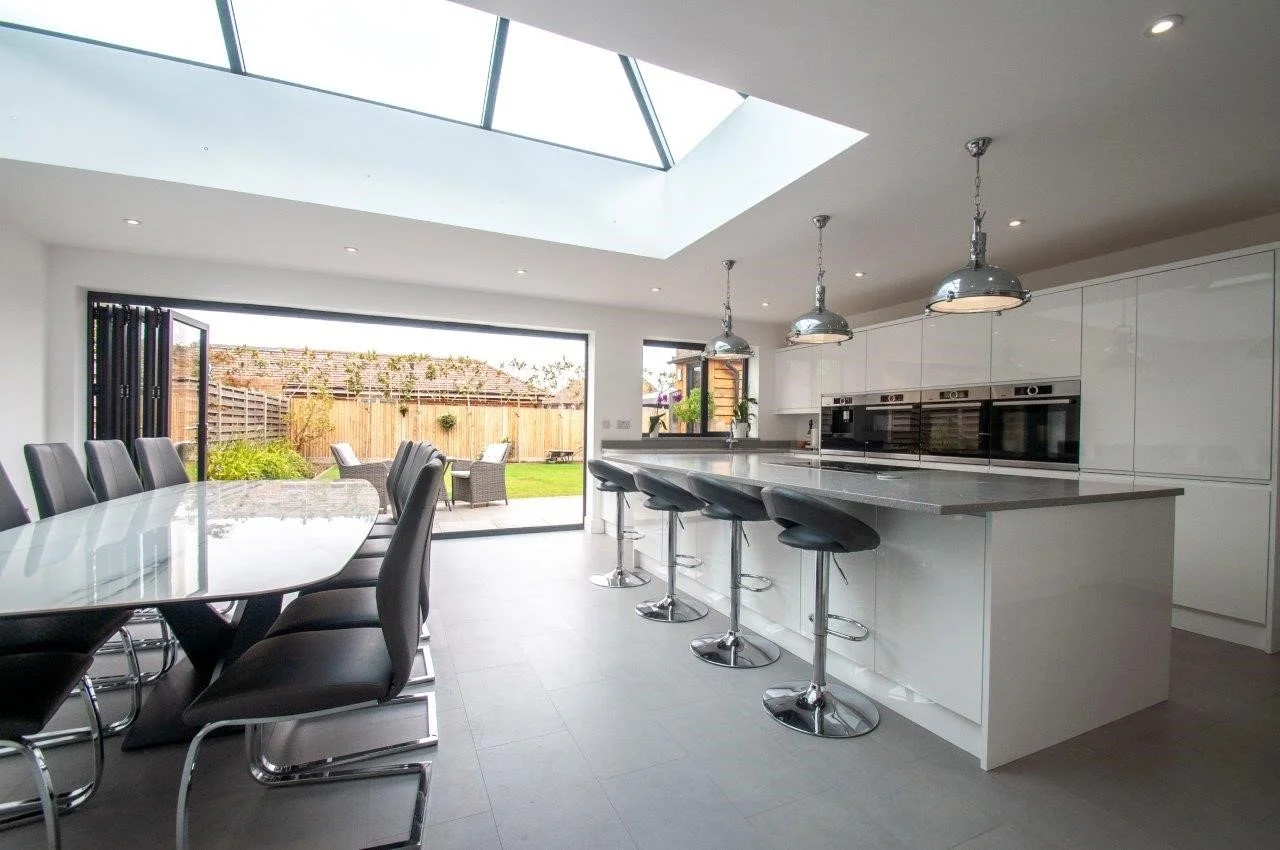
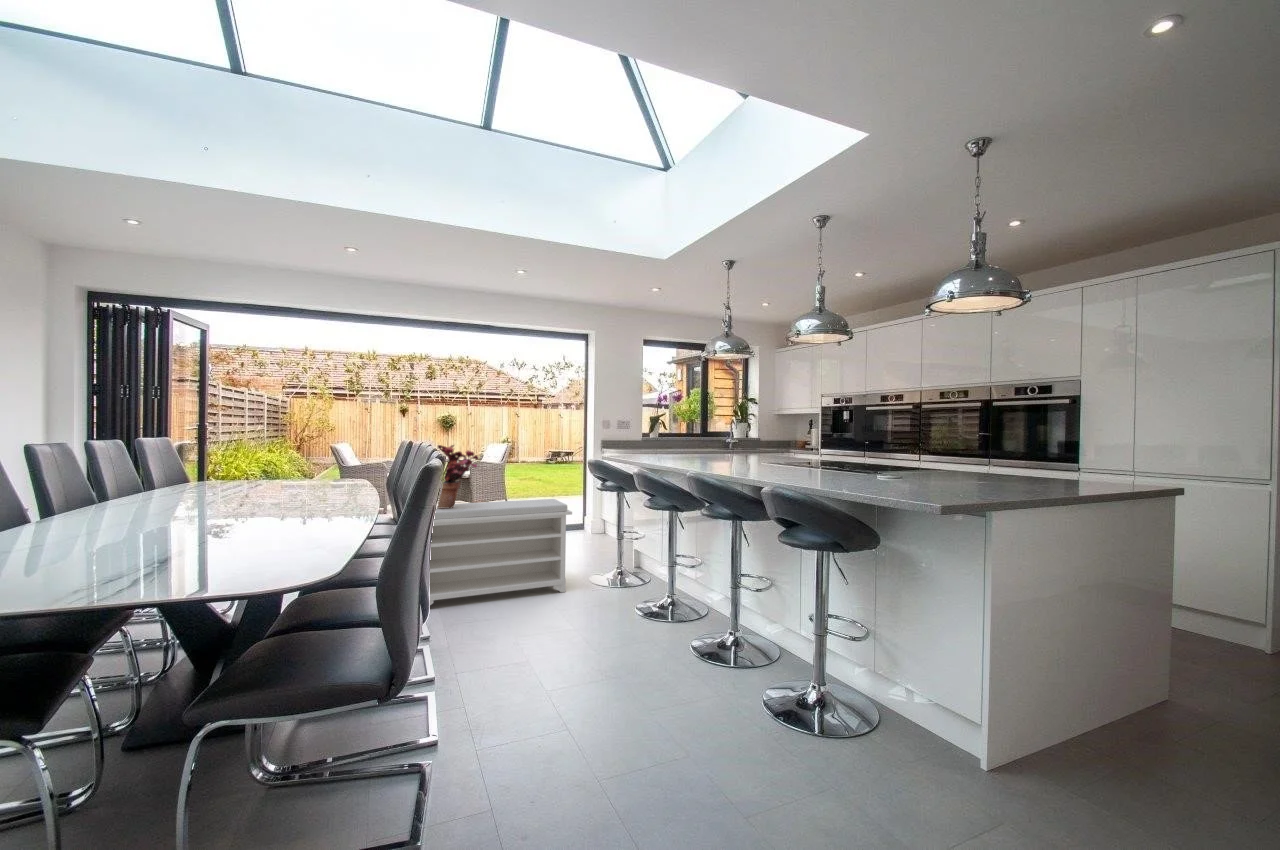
+ potted plant [436,444,480,508]
+ bench [430,498,573,606]
